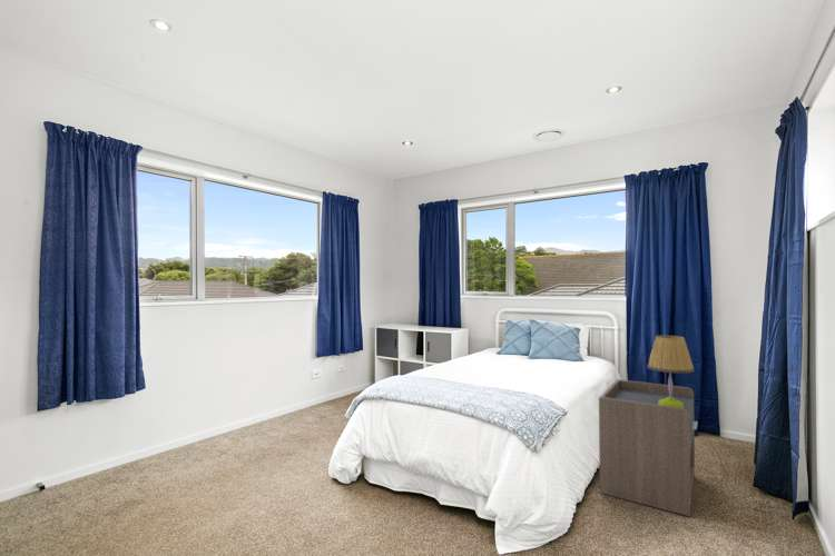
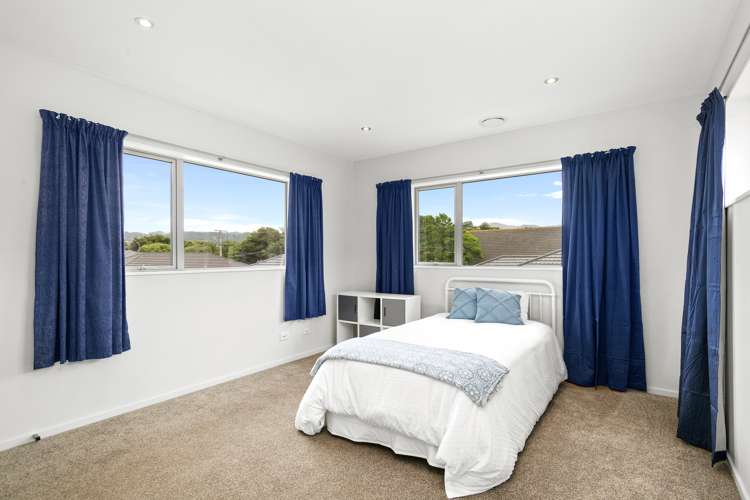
- table lamp [647,335,696,408]
- nightstand [598,378,698,517]
